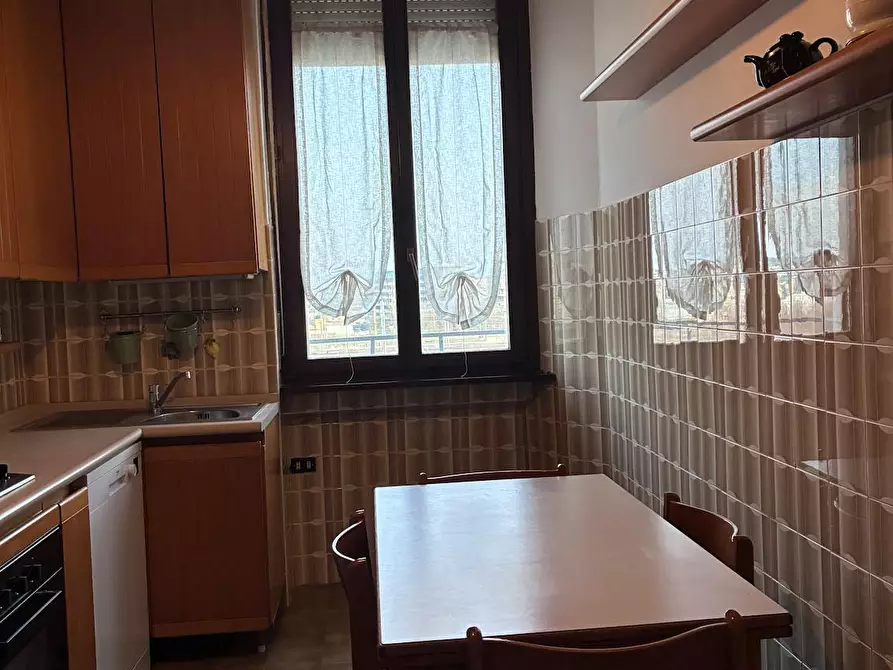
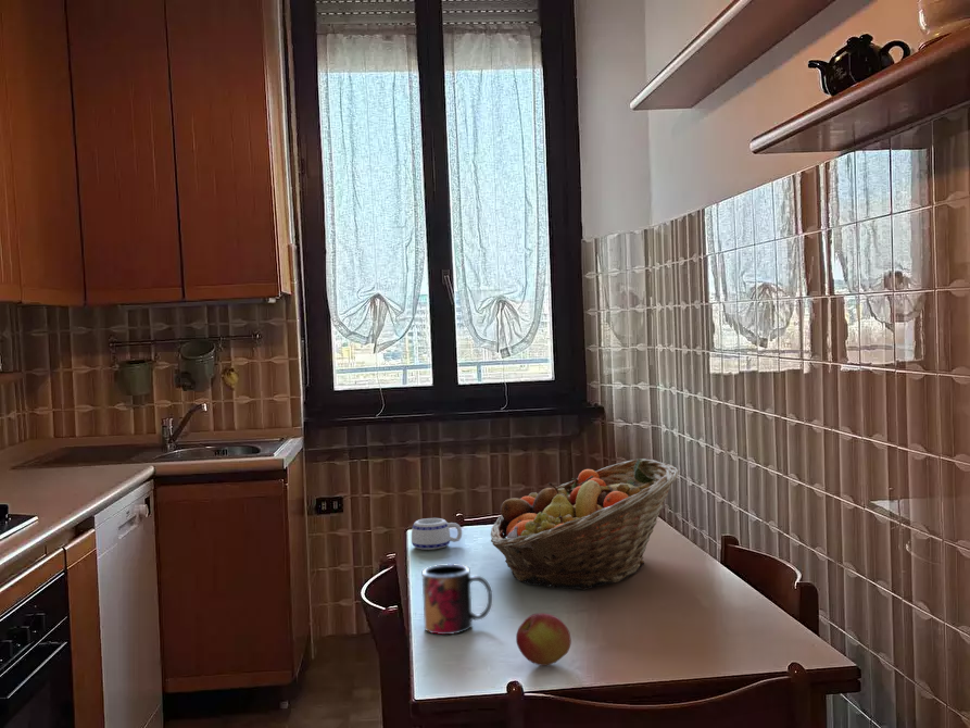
+ mug [411,517,463,551]
+ apple [515,612,572,667]
+ fruit basket [490,457,680,591]
+ mug [421,563,493,636]
